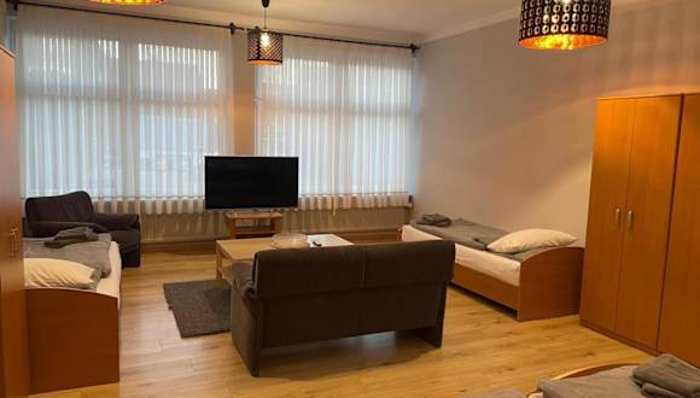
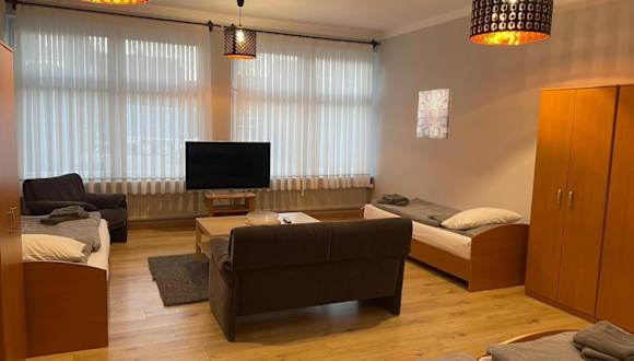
+ wall art [415,88,453,139]
